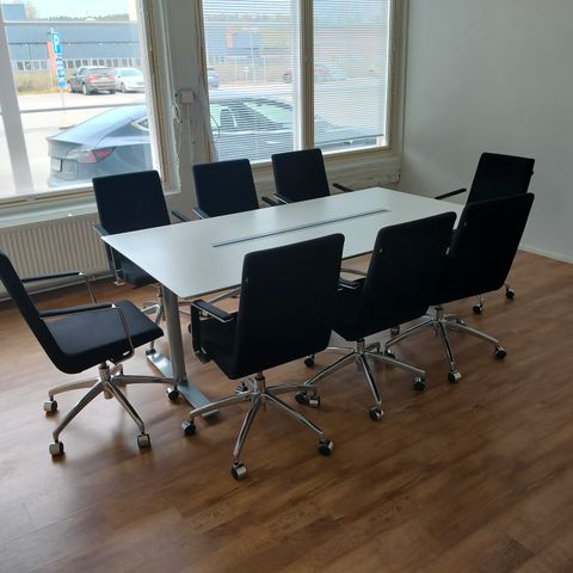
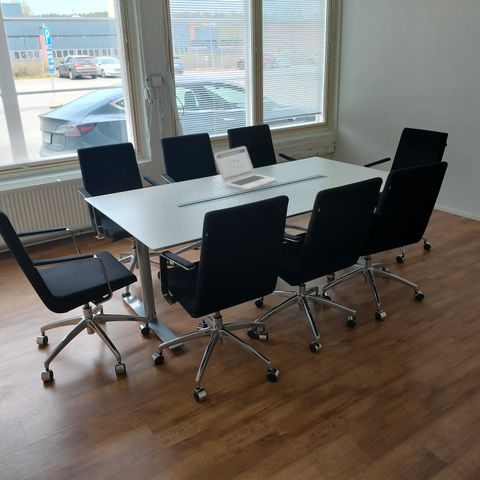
+ laptop [213,145,278,191]
